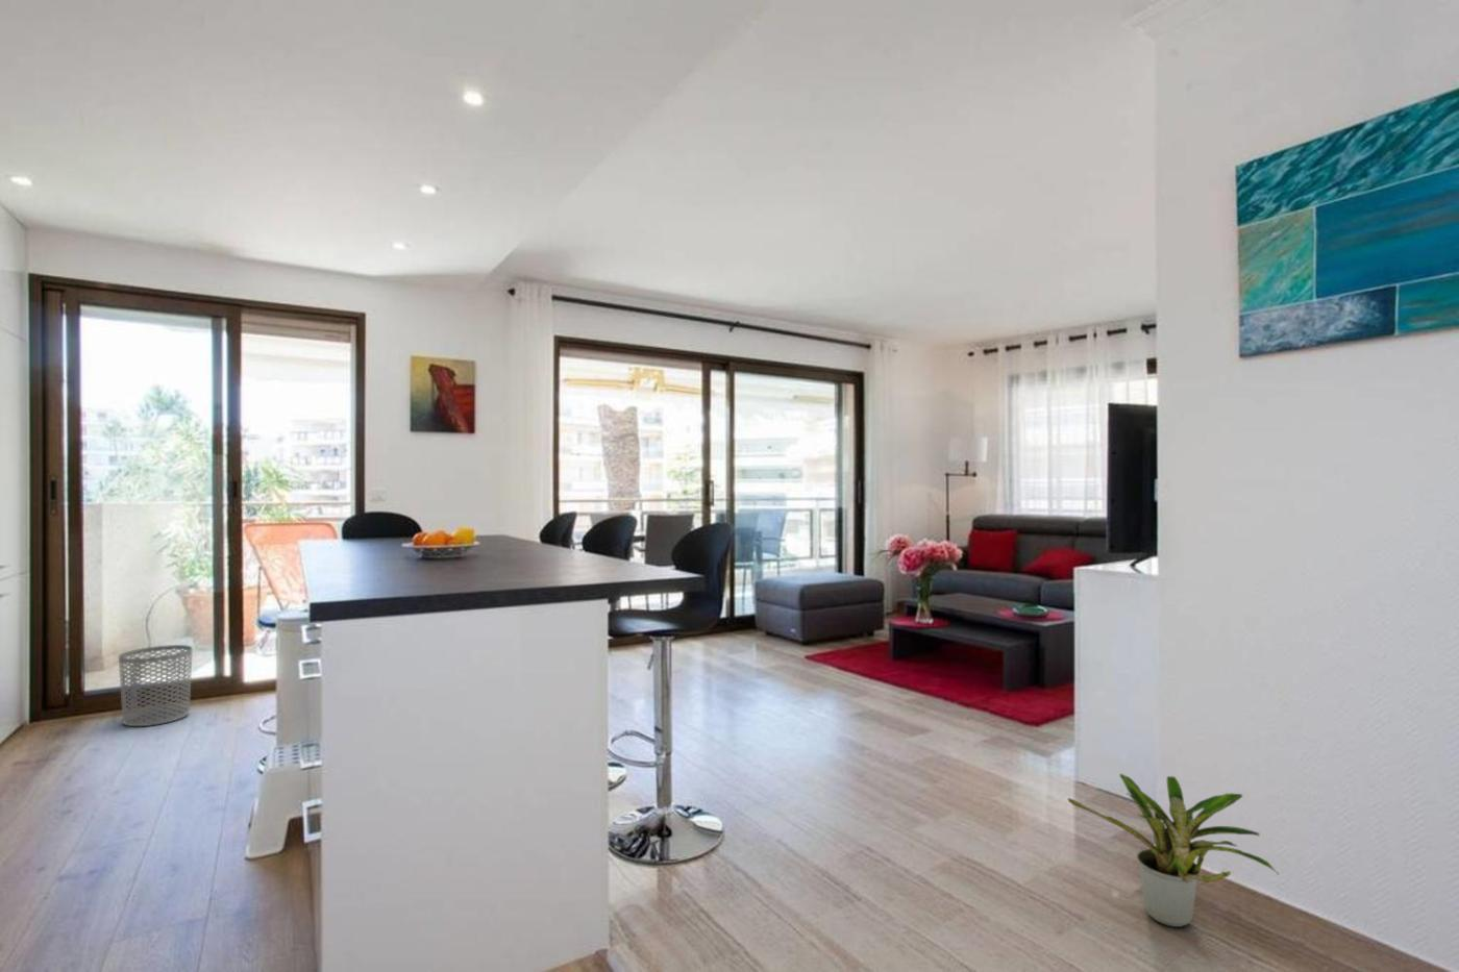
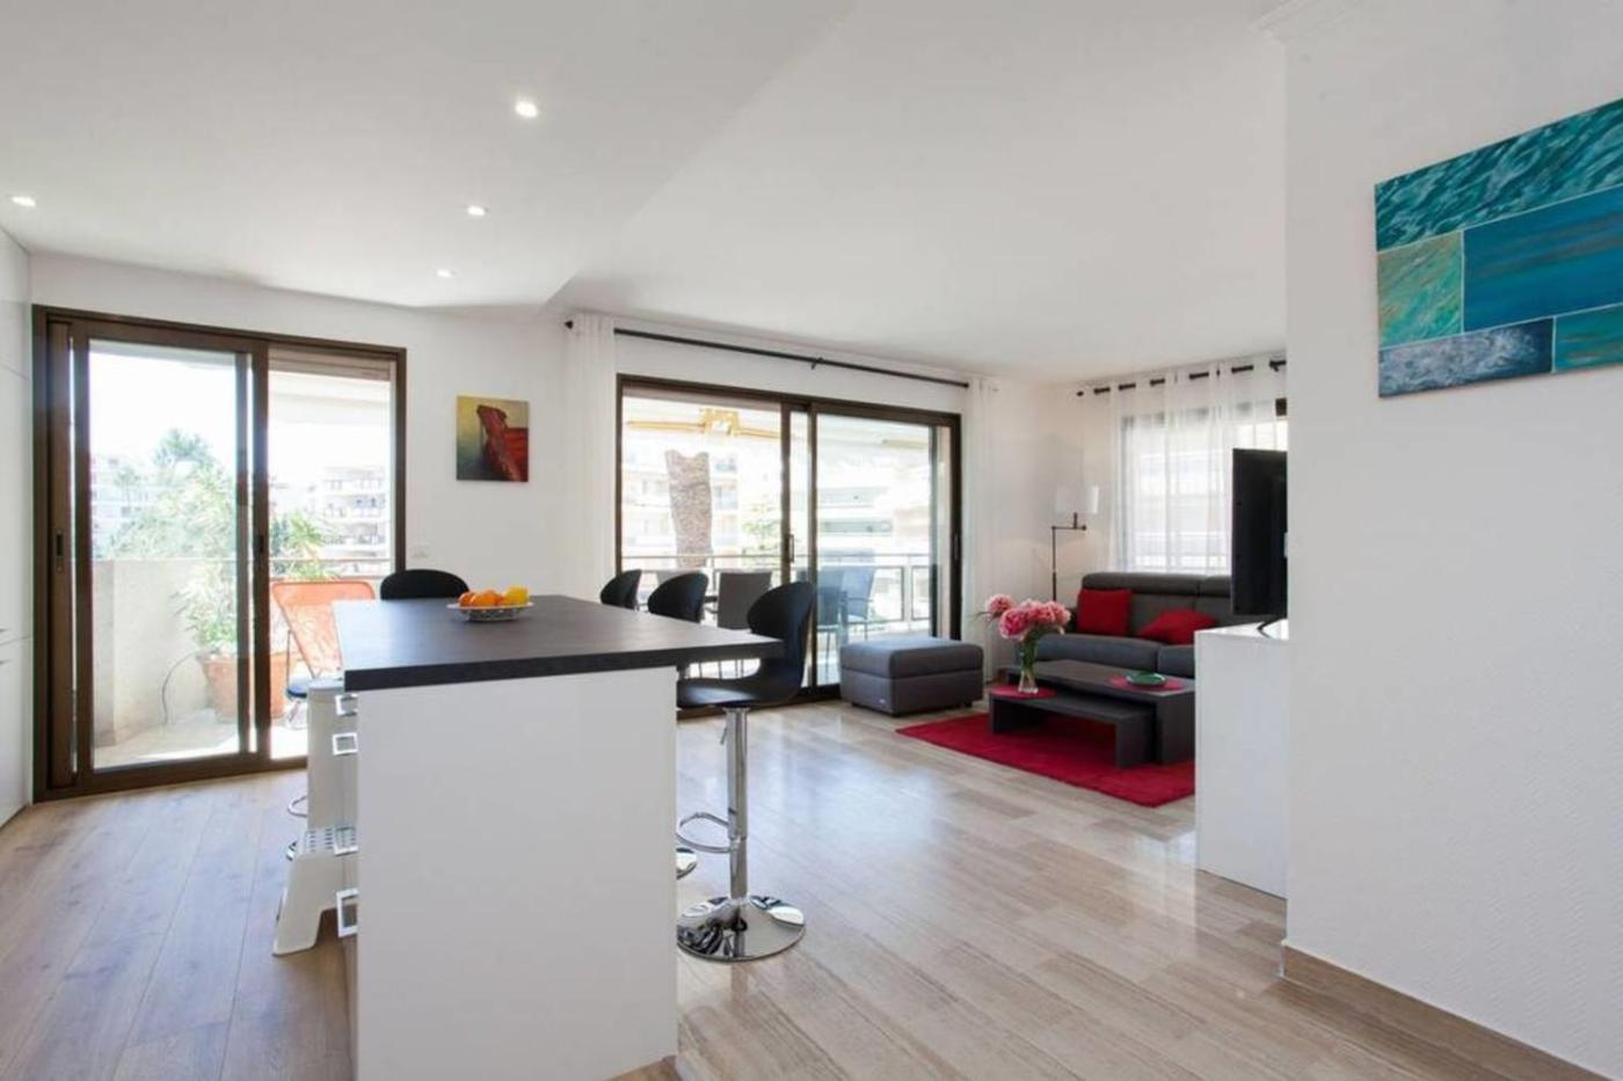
- potted plant [1067,773,1281,929]
- waste bin [118,643,193,727]
